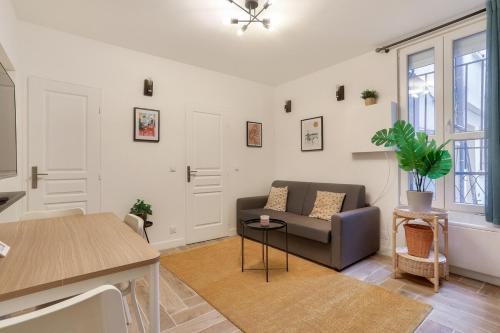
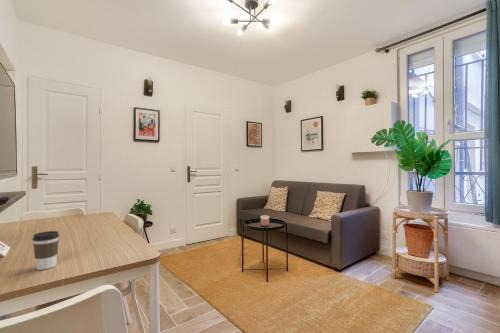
+ coffee cup [31,230,60,271]
